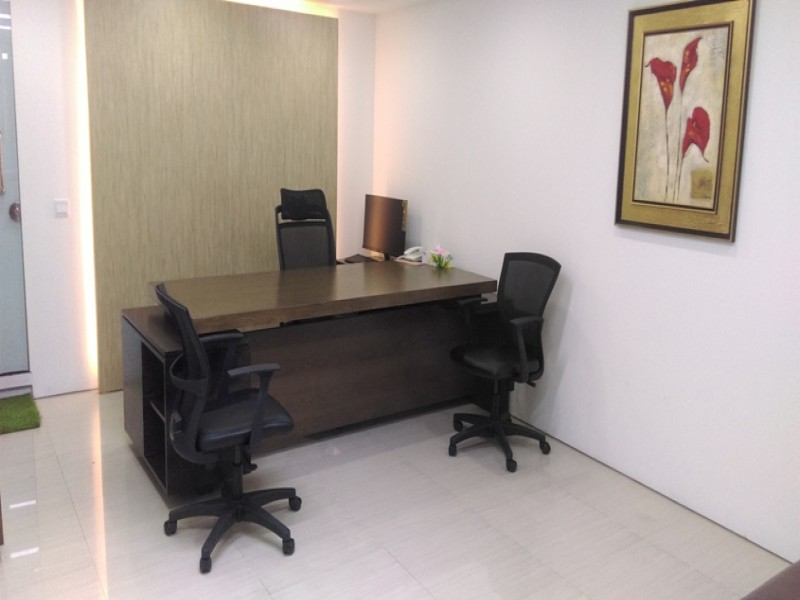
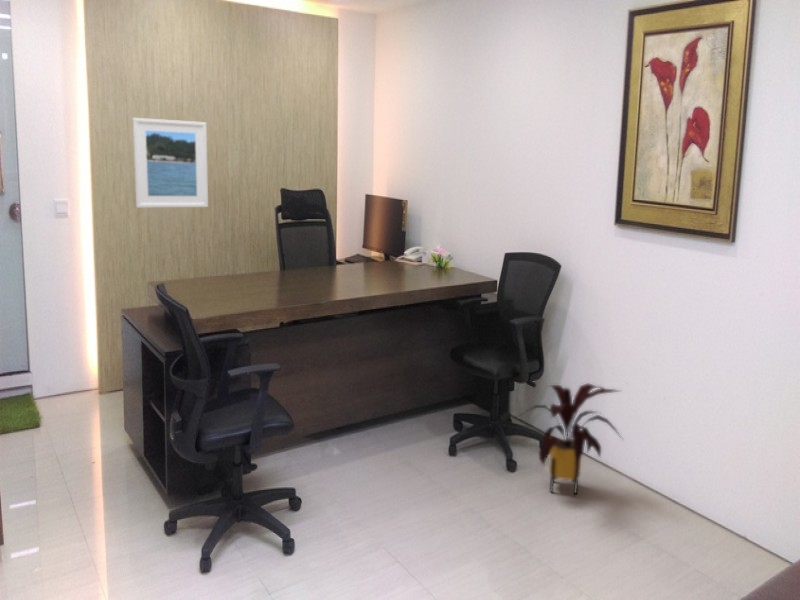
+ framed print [131,117,209,209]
+ house plant [517,382,625,496]
